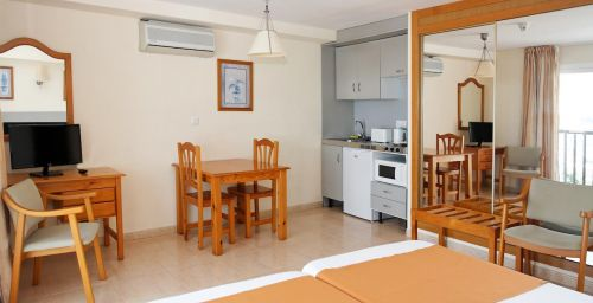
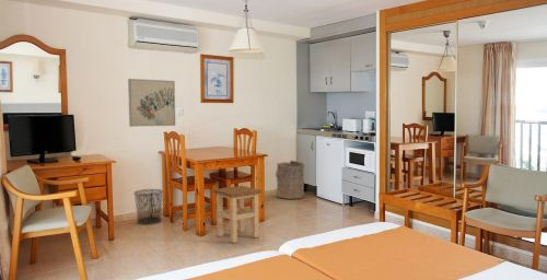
+ laundry hamper [275,160,306,200]
+ stool [212,185,263,244]
+ waste bin [132,188,164,225]
+ wall art [127,78,176,128]
